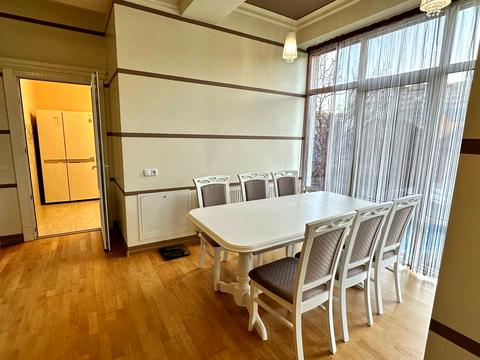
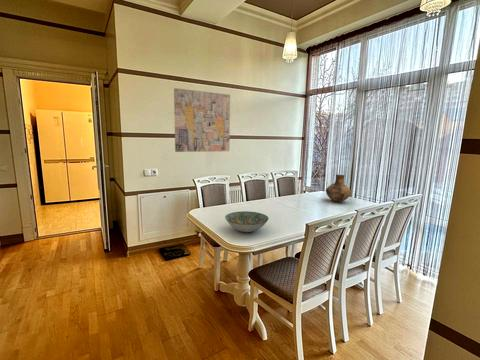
+ decorative bowl [224,210,270,233]
+ vase [325,174,352,203]
+ wall art [173,87,231,153]
